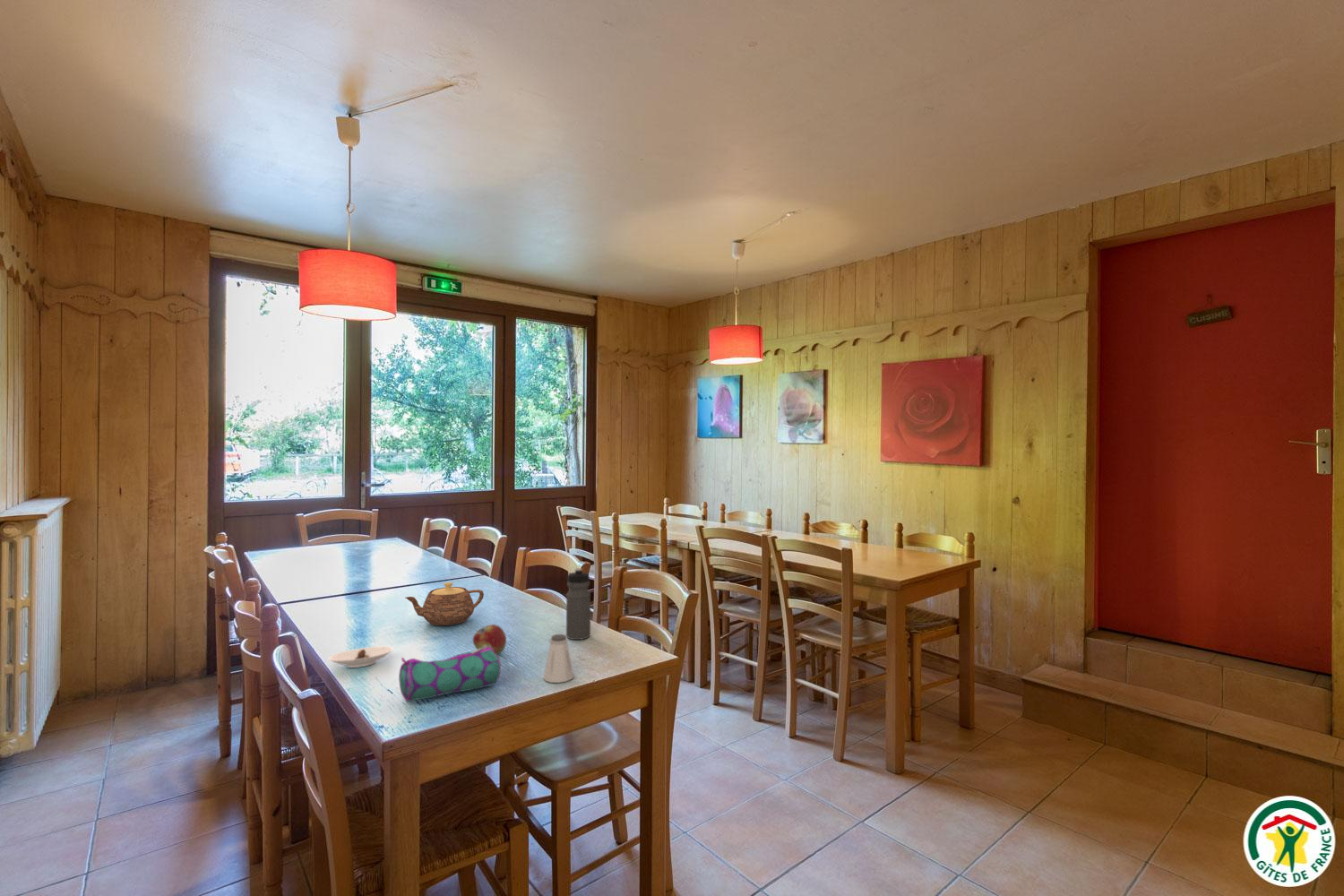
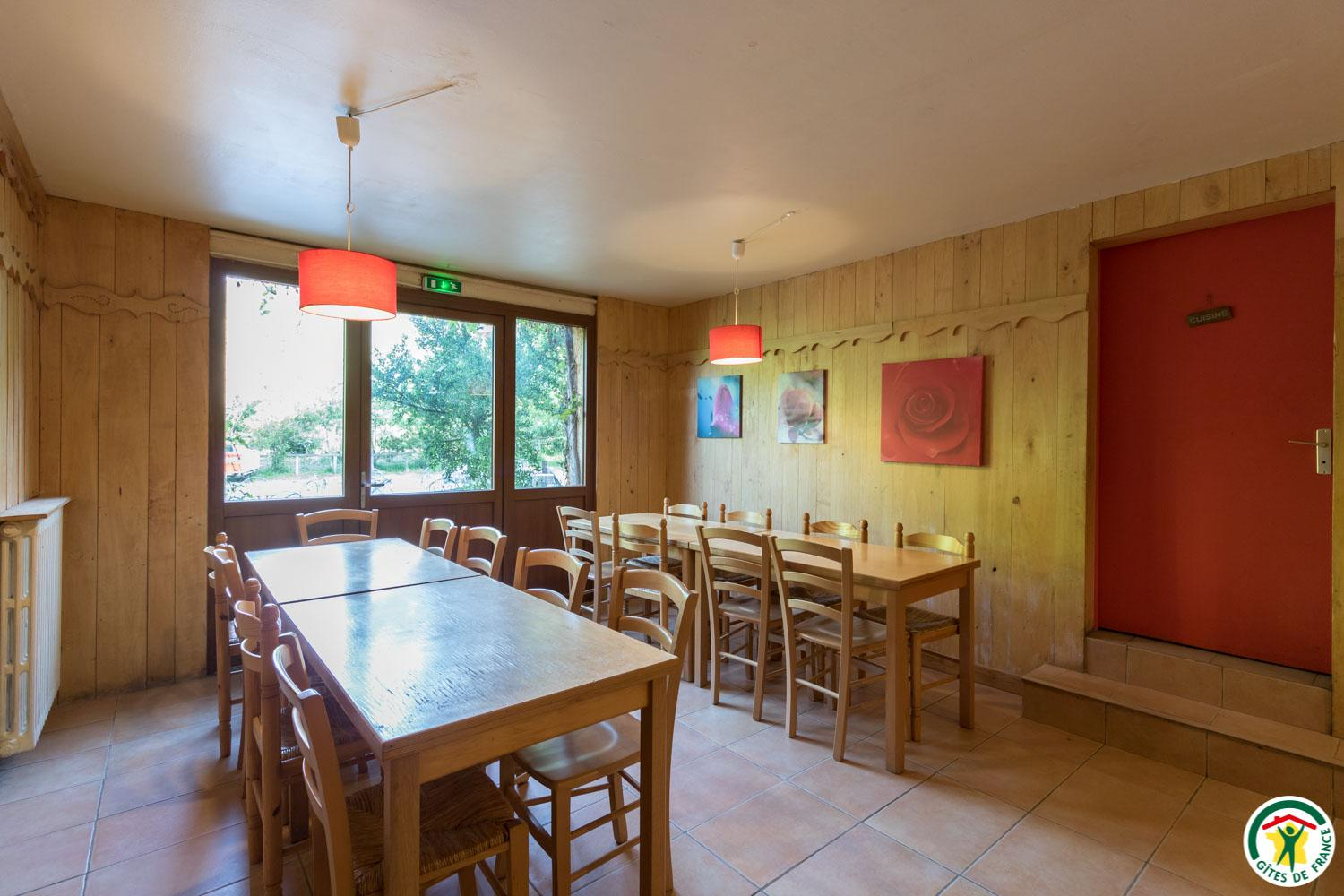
- fruit [472,624,507,656]
- teapot [404,582,485,626]
- saltshaker [542,633,574,684]
- water bottle [565,567,591,641]
- pencil case [398,645,502,702]
- saucer [327,645,394,668]
